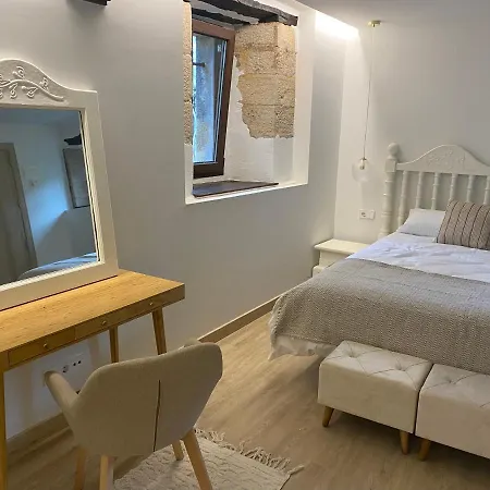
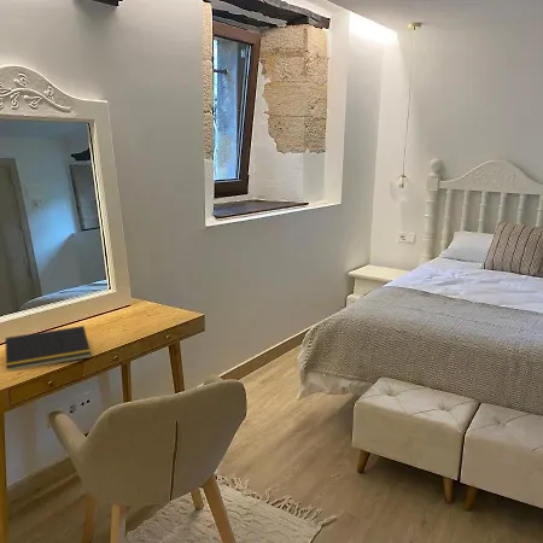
+ notepad [4,325,92,372]
